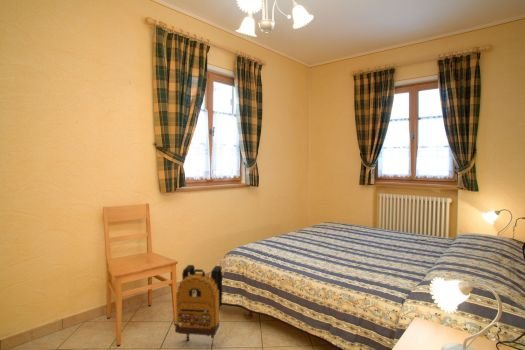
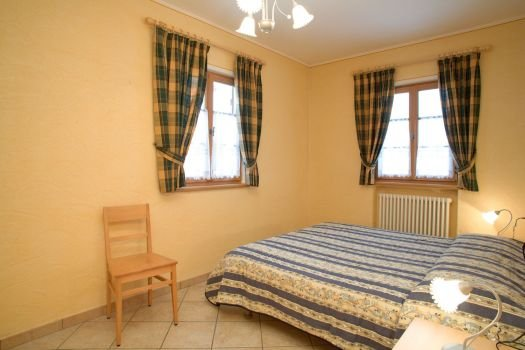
- backpack [174,264,223,342]
